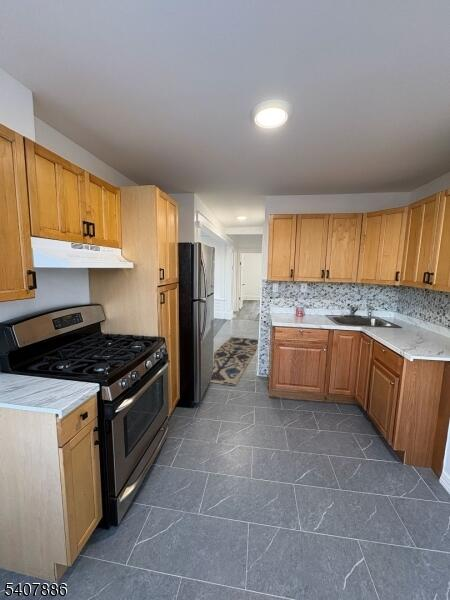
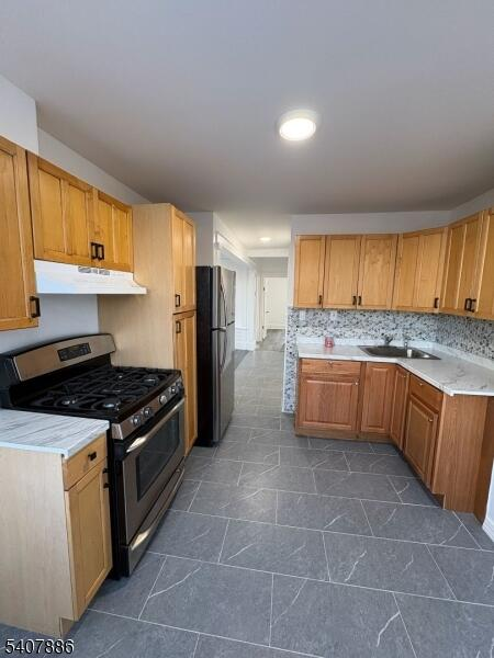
- rug [209,336,259,386]
